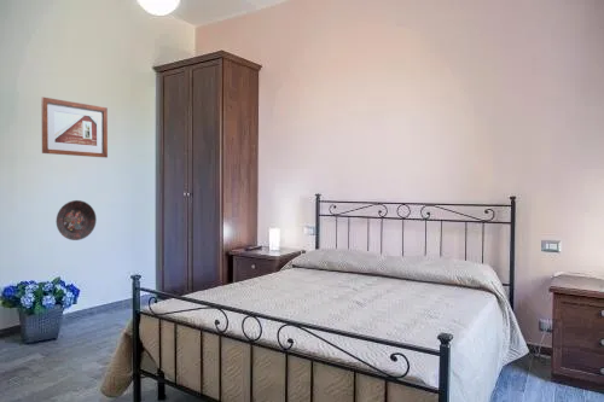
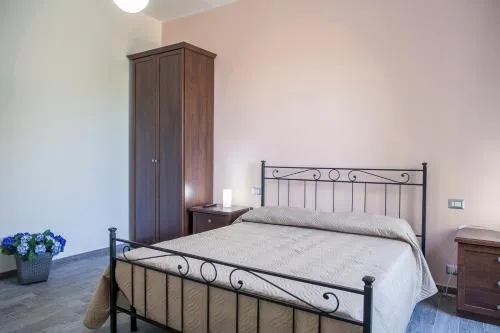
- picture frame [40,95,109,159]
- decorative plate [56,199,98,241]
